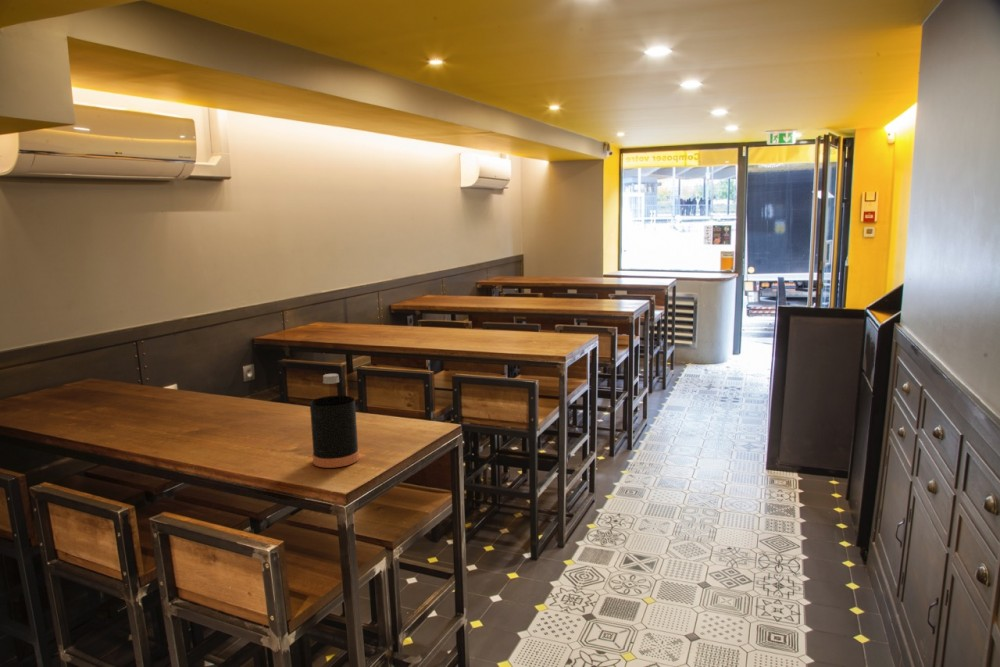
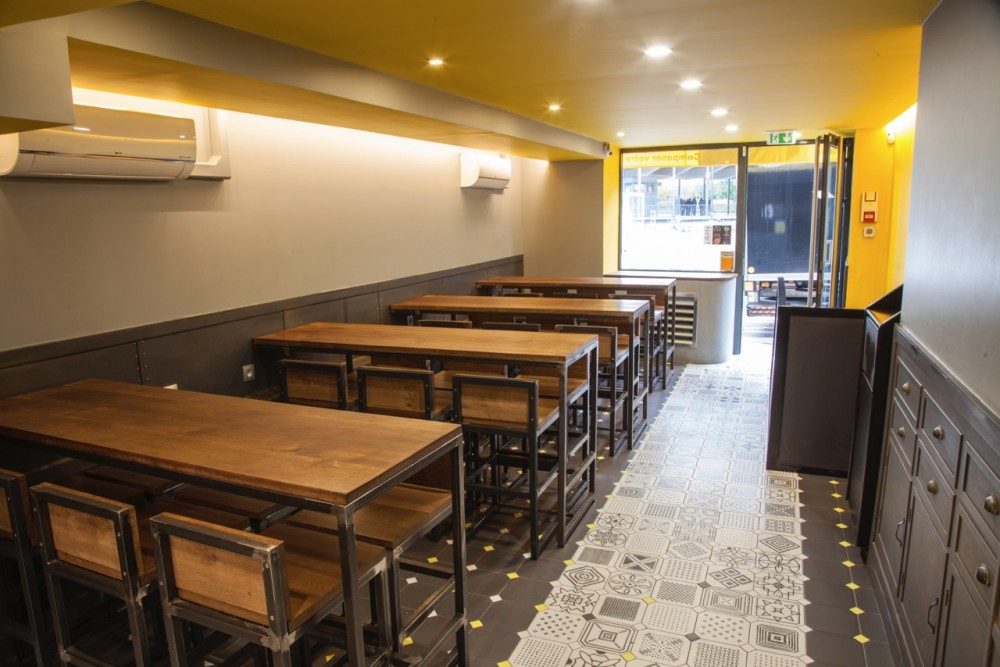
- bottle [309,373,360,469]
